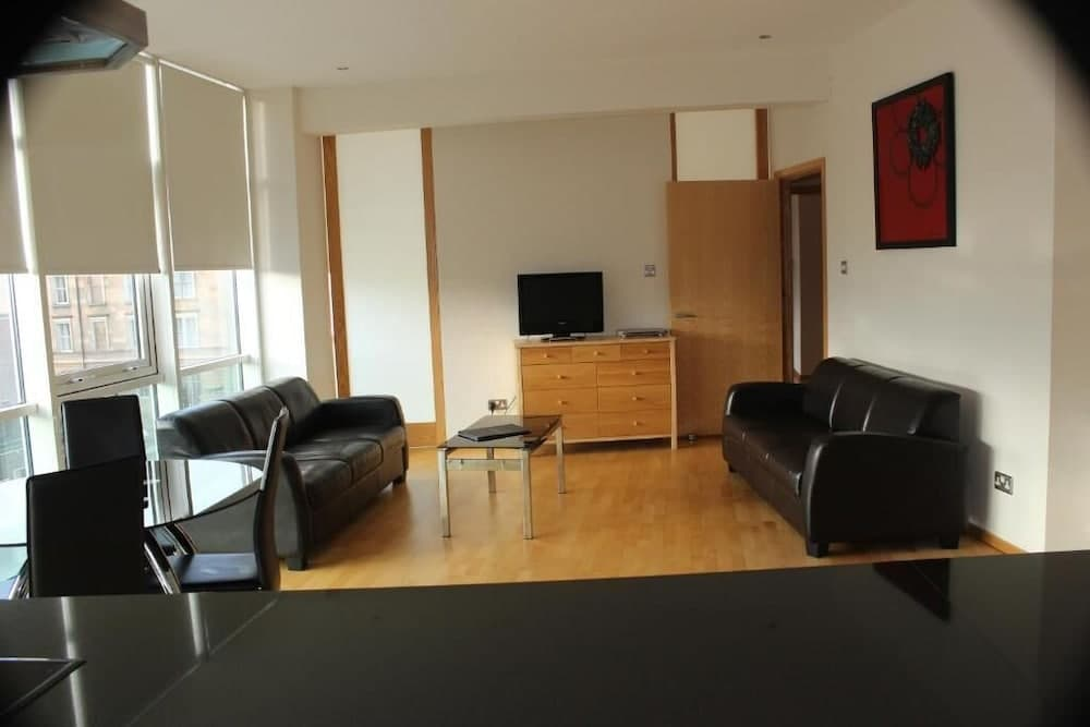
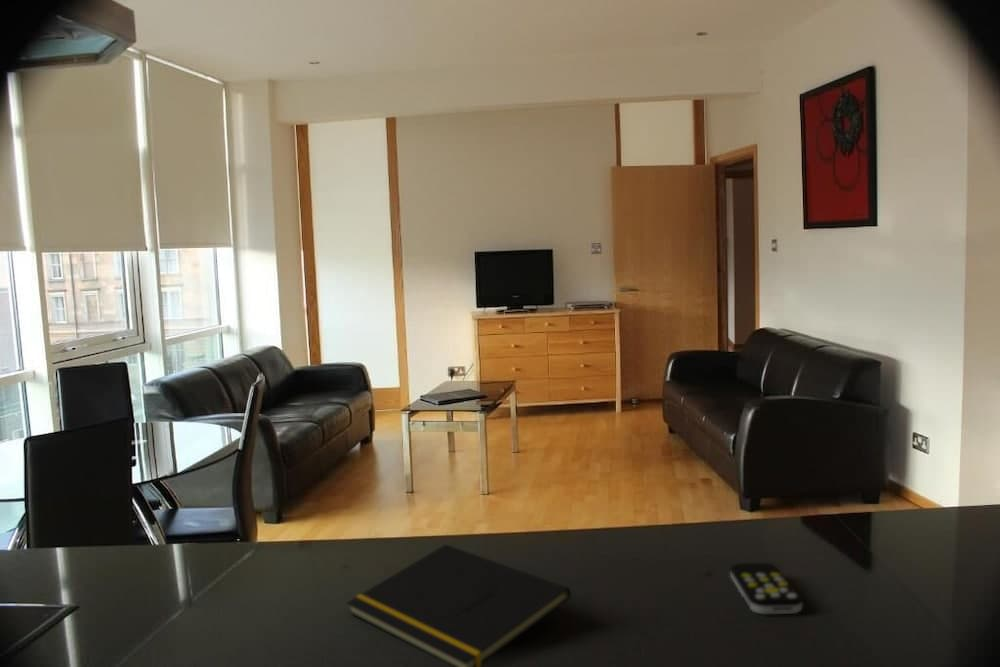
+ notepad [346,543,572,667]
+ remote control [729,562,803,615]
